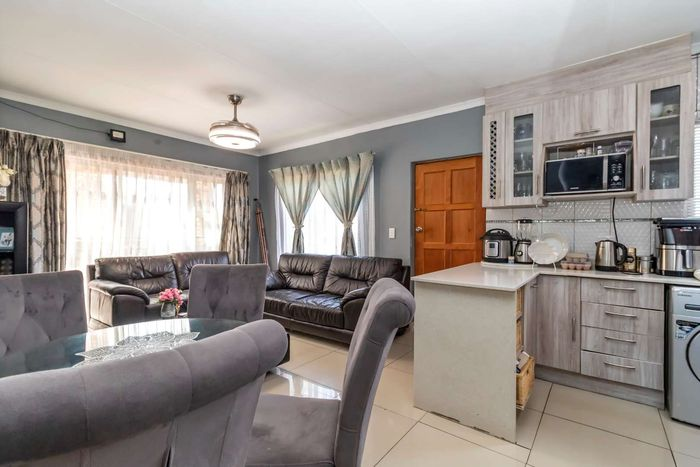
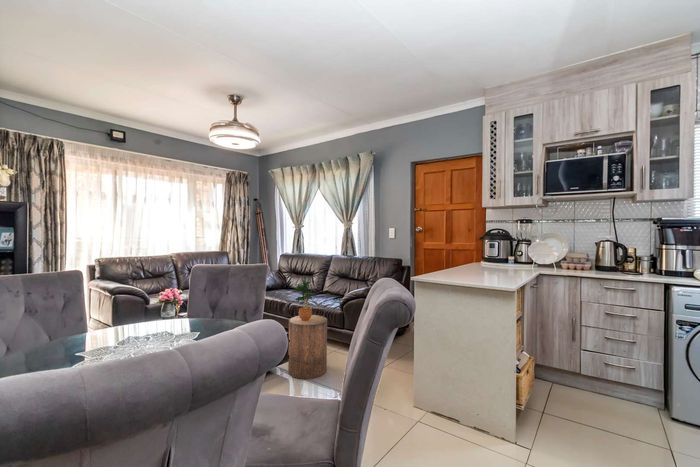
+ potted plant [293,274,318,321]
+ stool [287,314,328,380]
